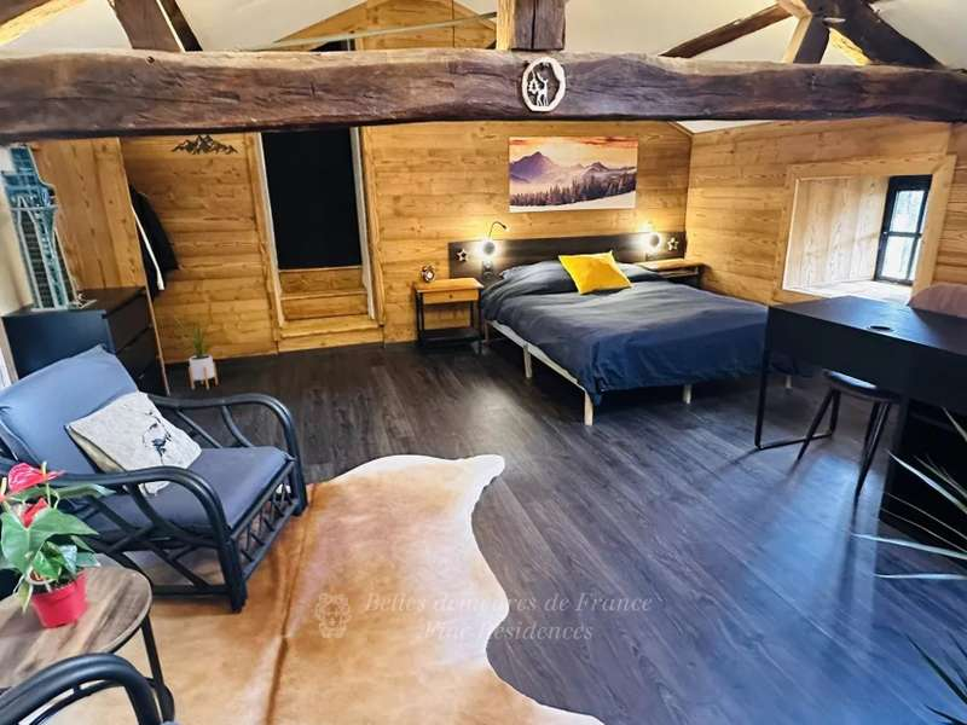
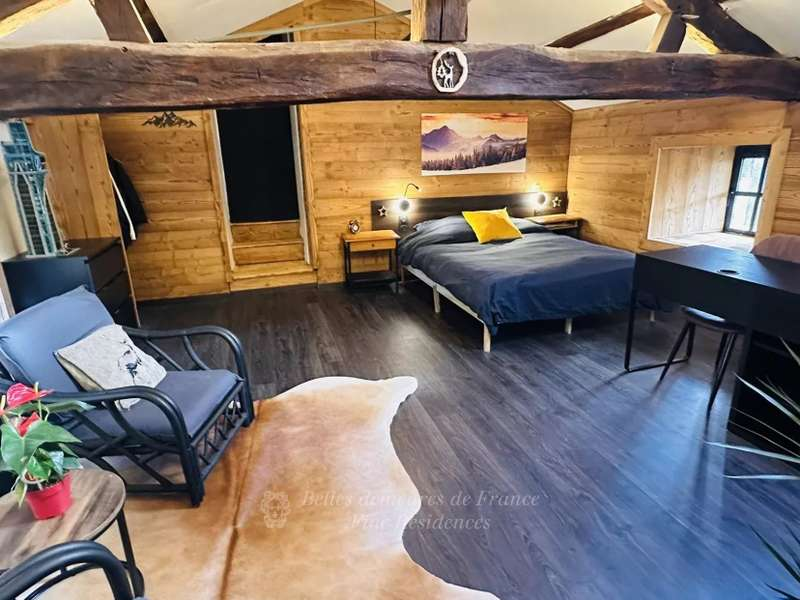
- house plant [170,307,219,390]
